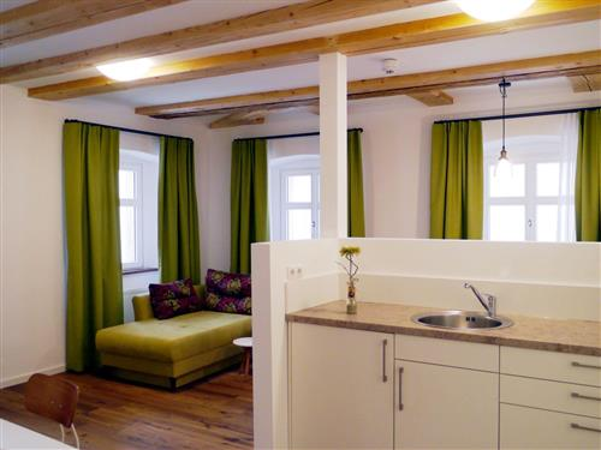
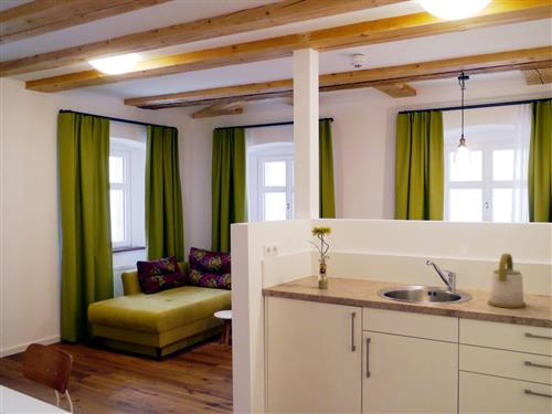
+ kettle [487,253,527,309]
